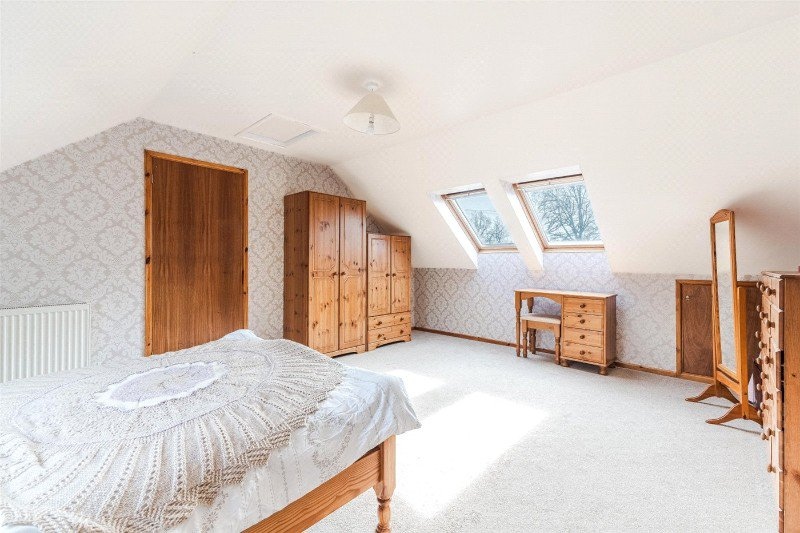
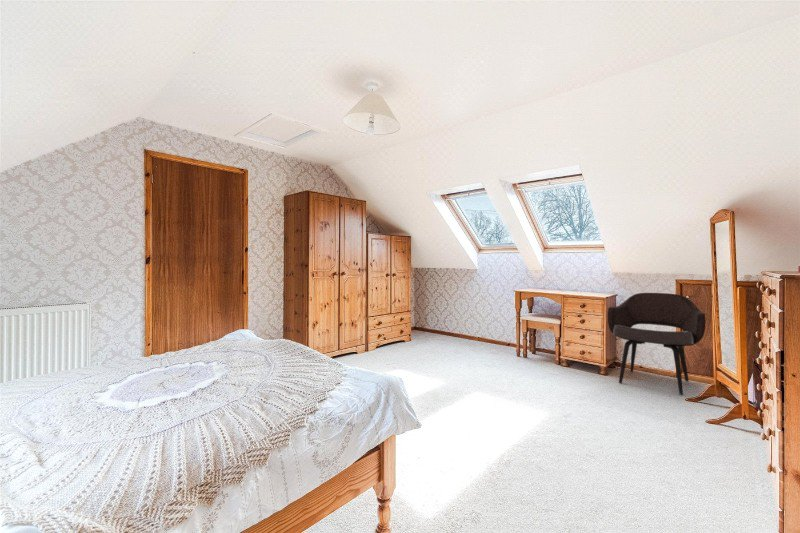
+ armchair [607,292,706,396]
